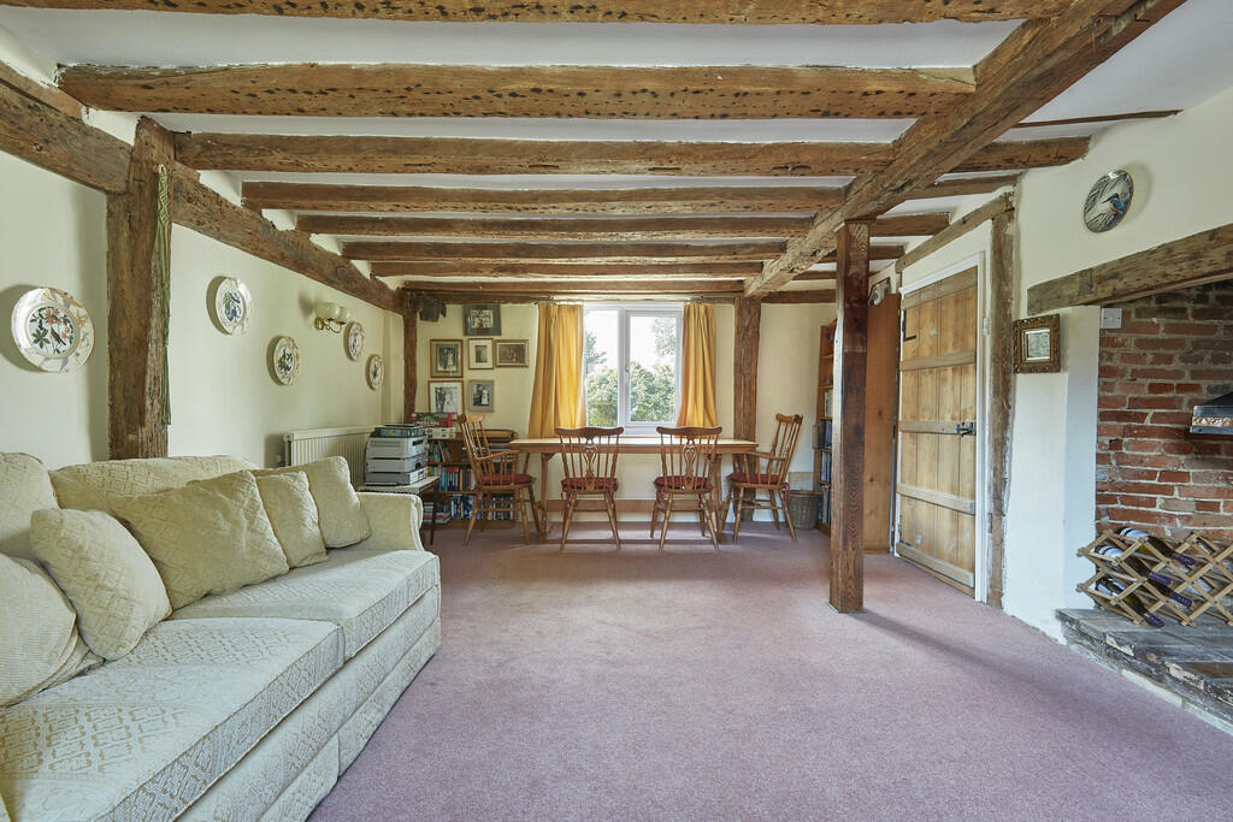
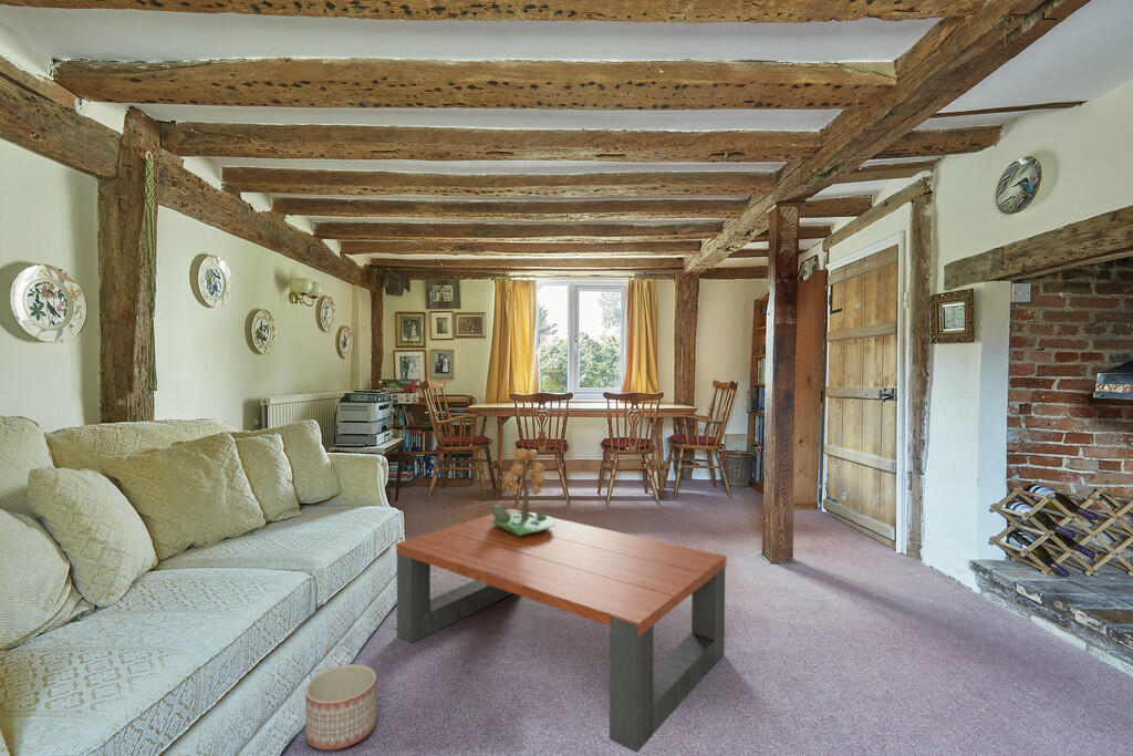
+ coffee table [395,507,728,754]
+ small tree [490,447,555,536]
+ planter [304,663,377,752]
